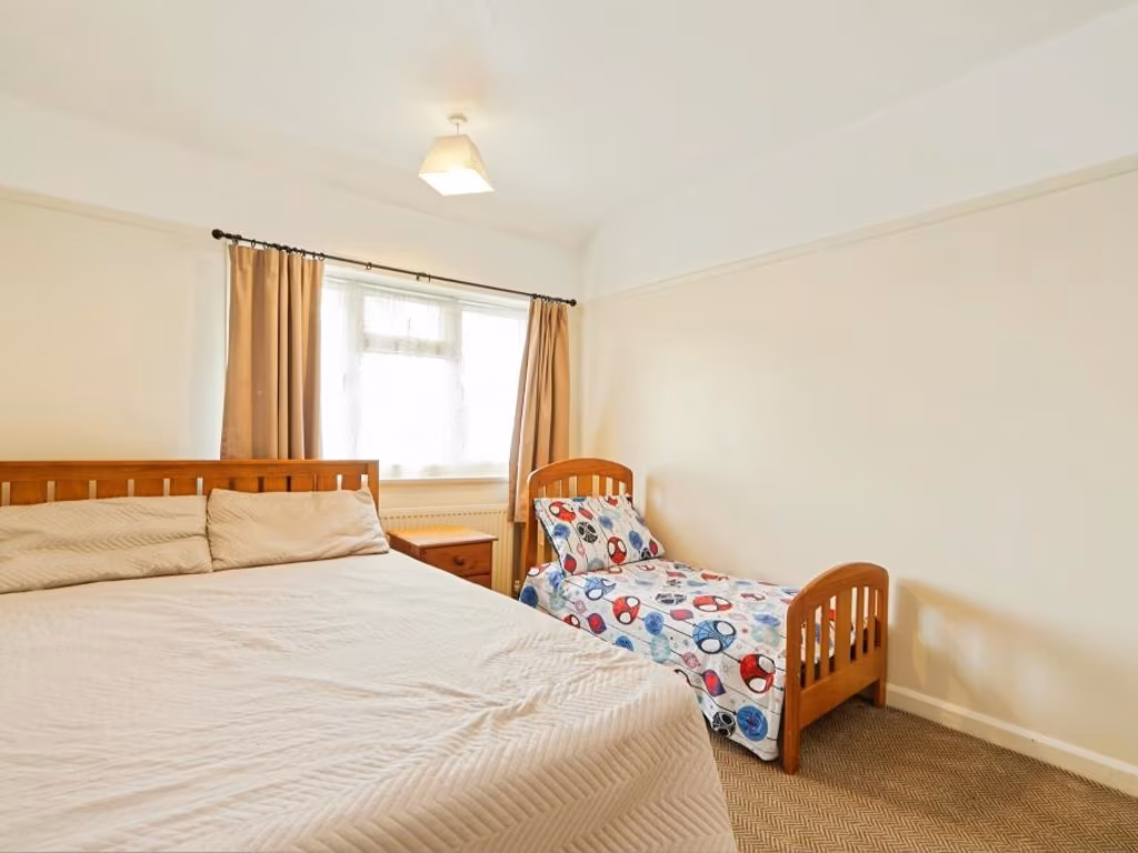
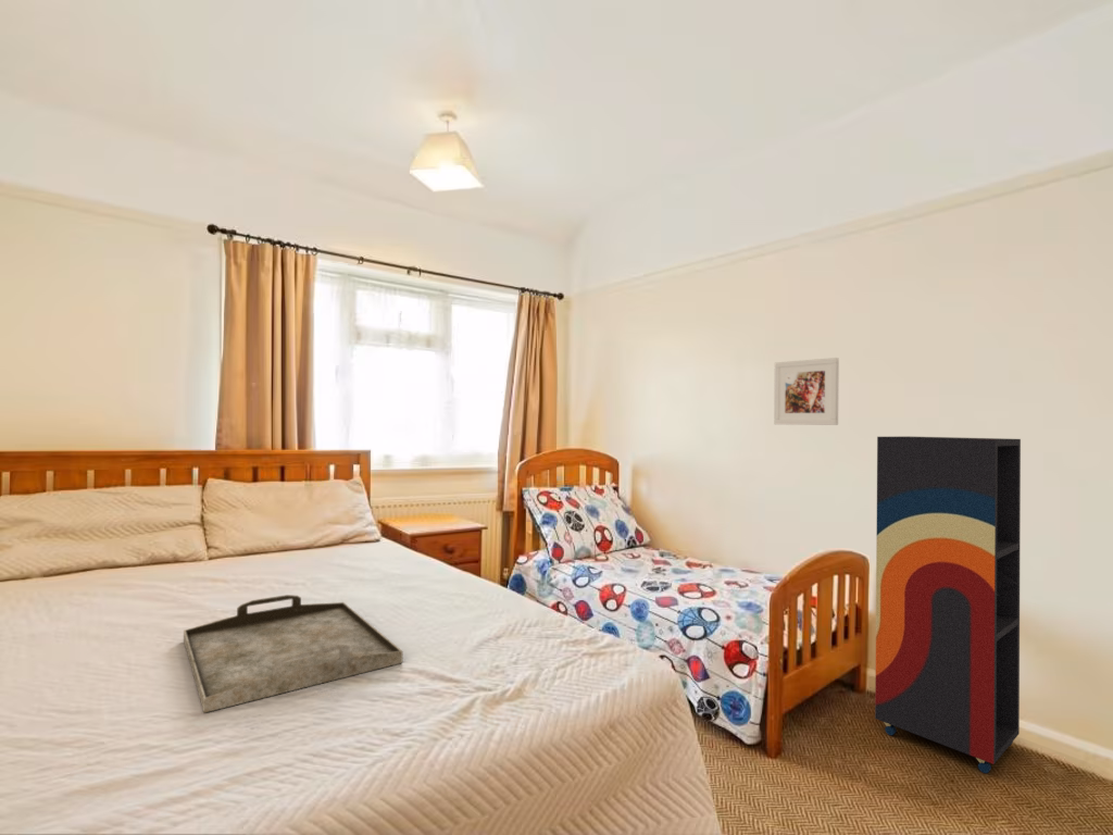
+ shelving unit [874,435,1022,774]
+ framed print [773,357,840,426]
+ serving tray [183,594,404,714]
